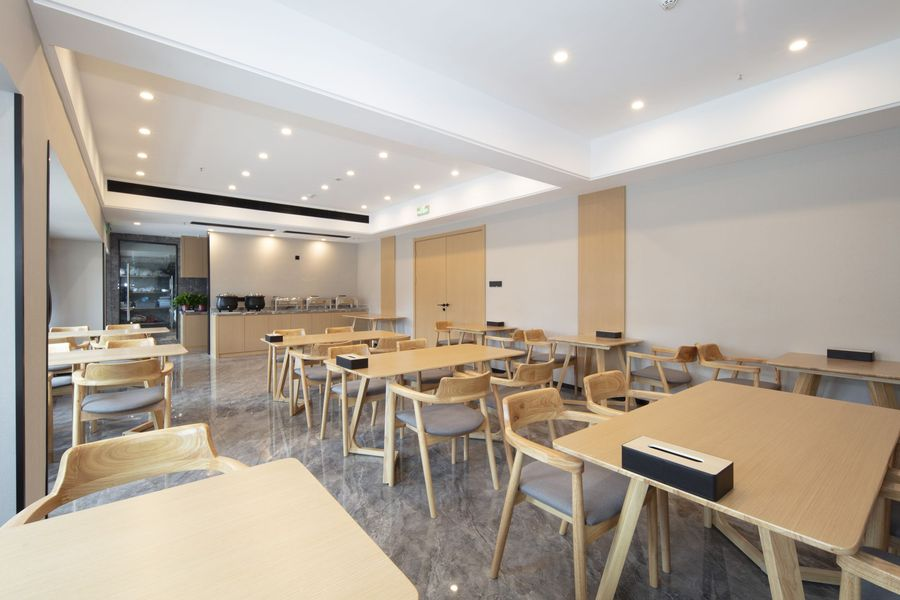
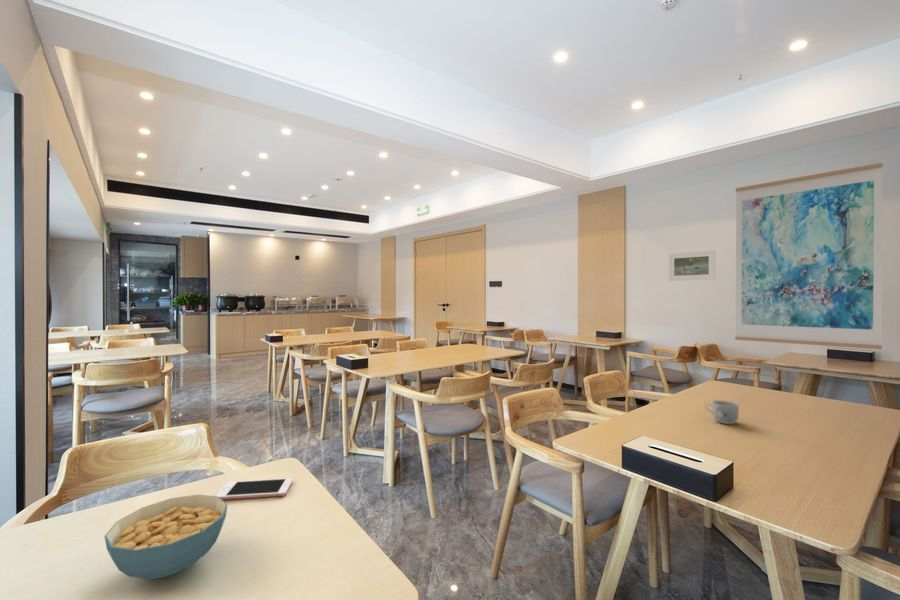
+ mug [704,400,740,425]
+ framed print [668,249,716,282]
+ cell phone [214,477,294,500]
+ cereal bowl [104,494,229,580]
+ wall art [734,162,884,350]
